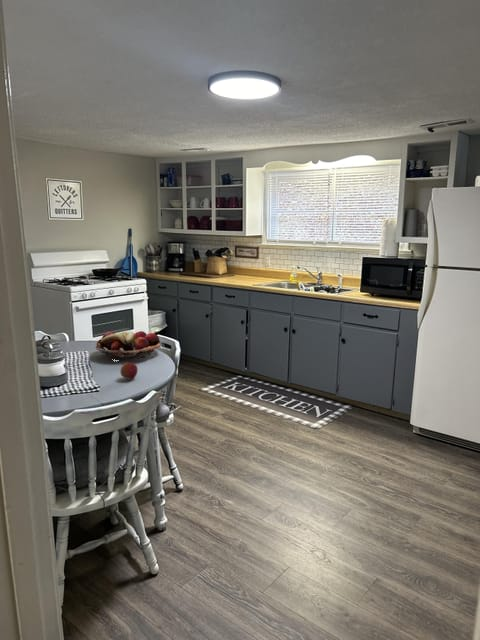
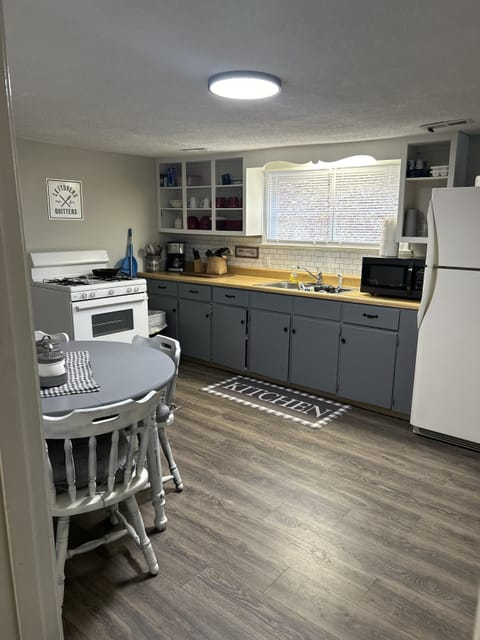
- apple [119,361,139,381]
- fruit basket [95,330,162,360]
